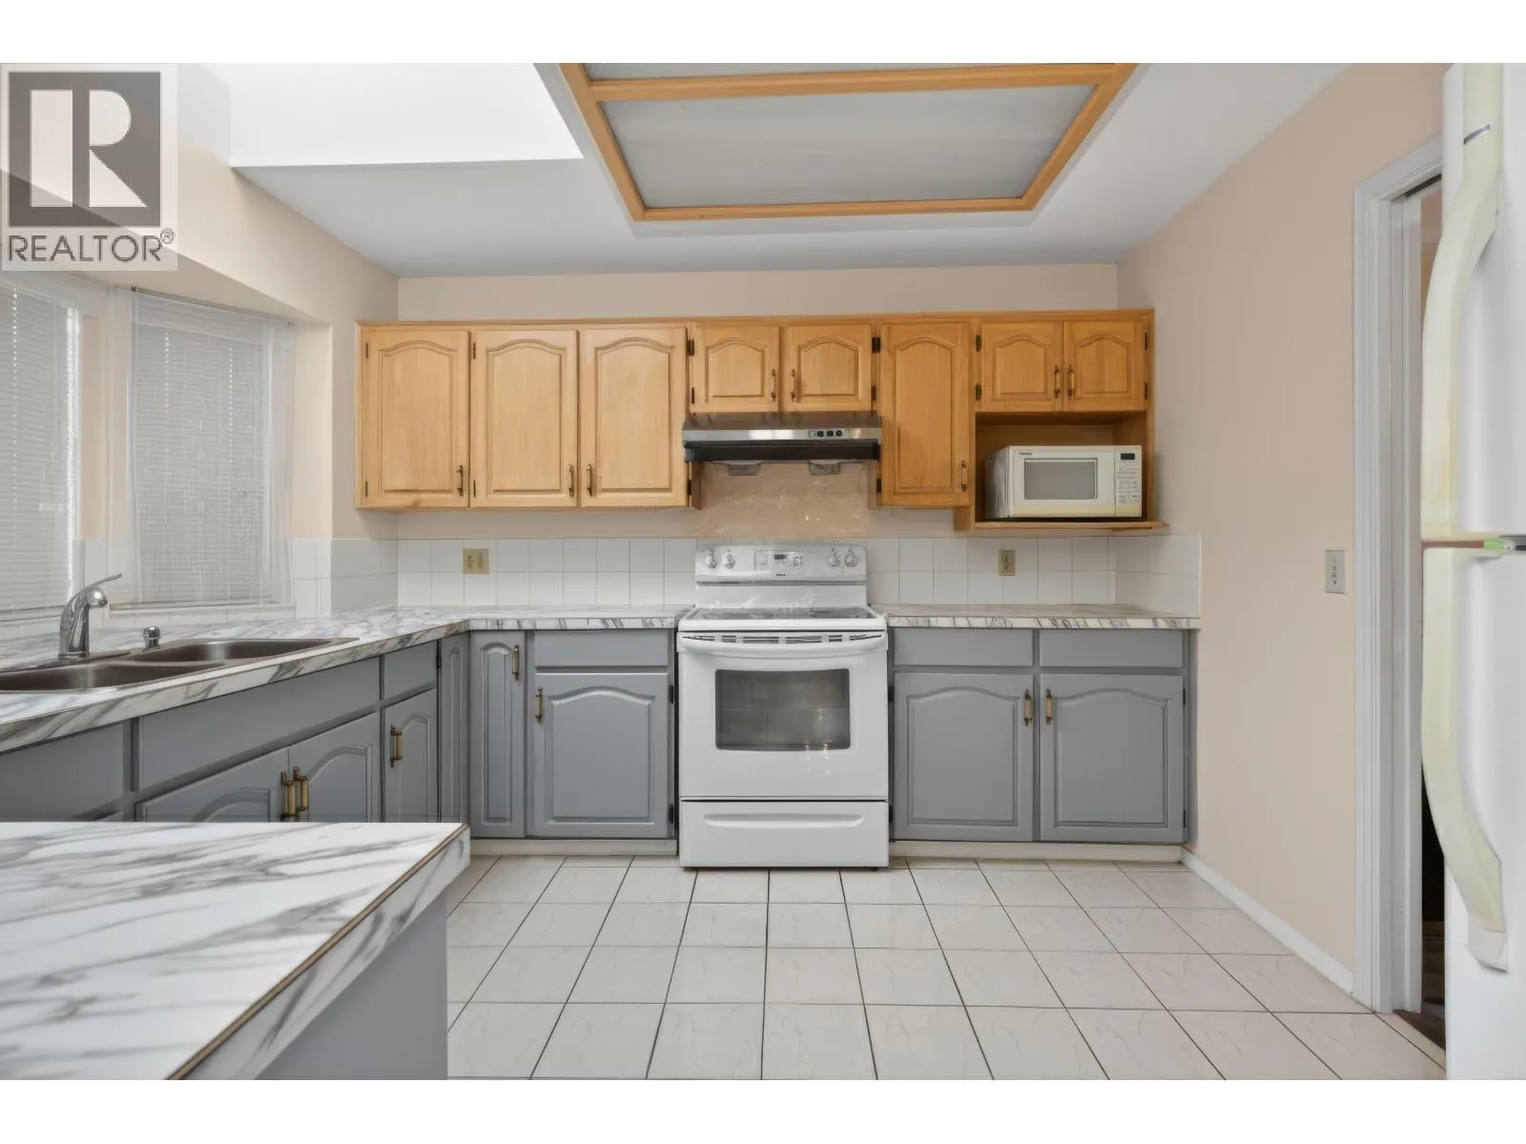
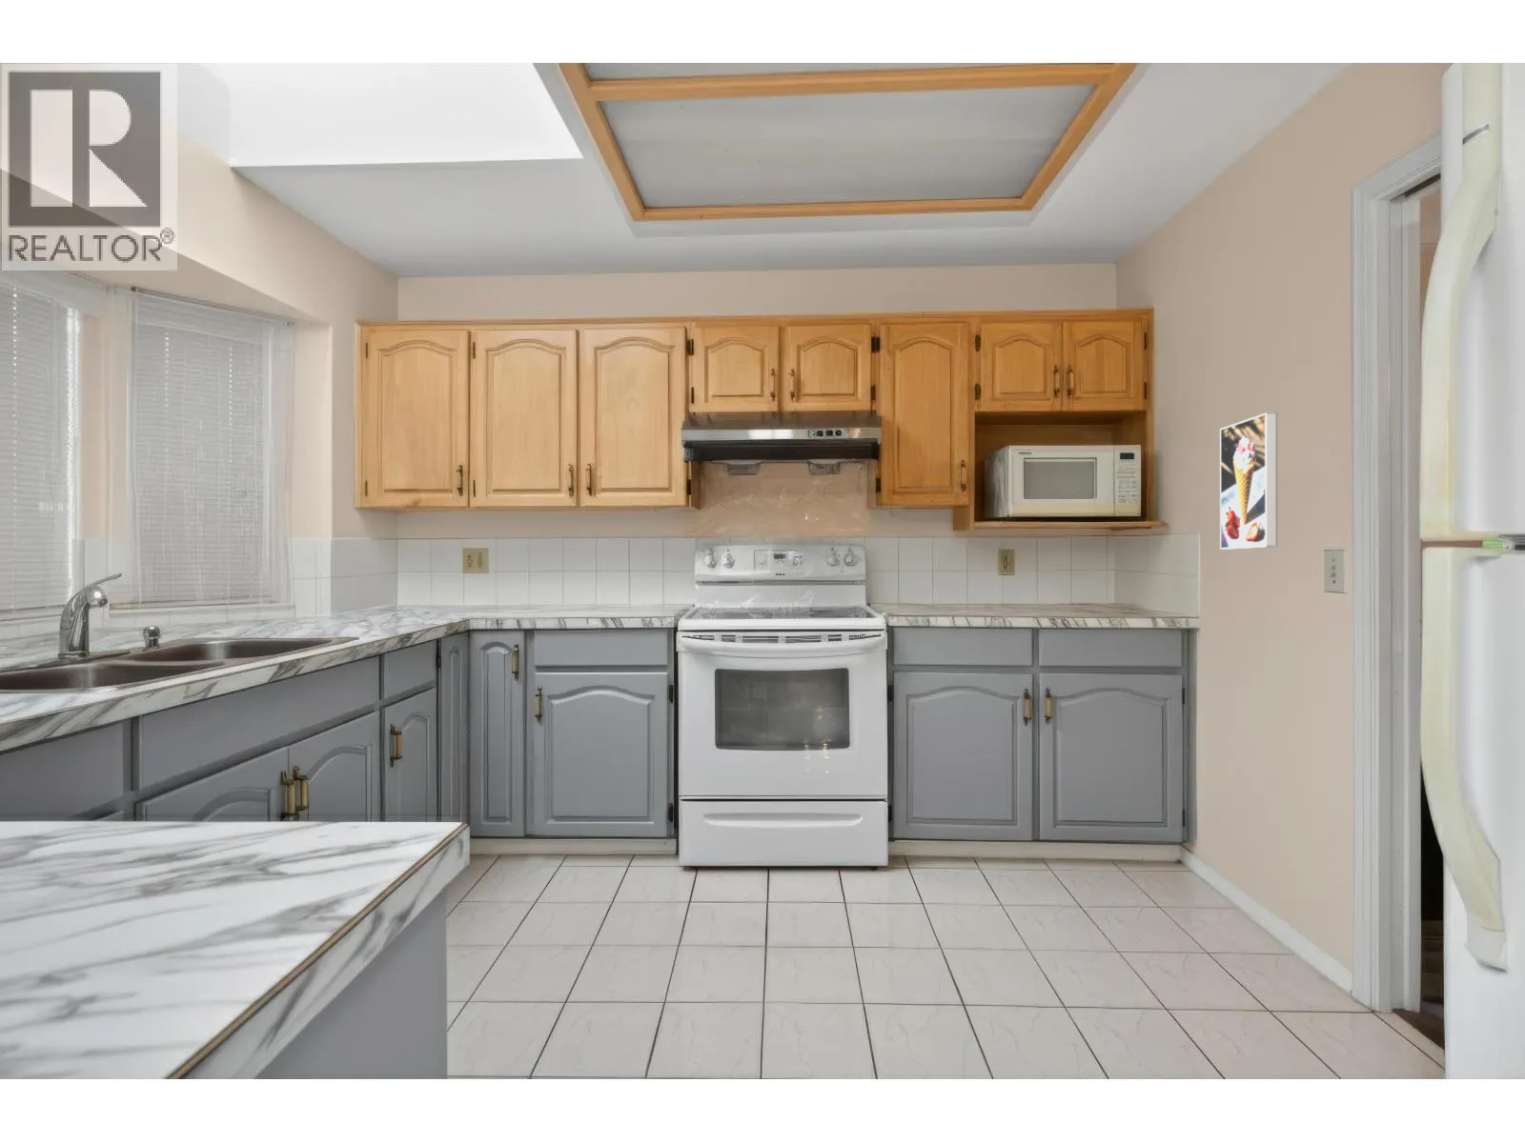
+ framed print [1219,412,1278,551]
